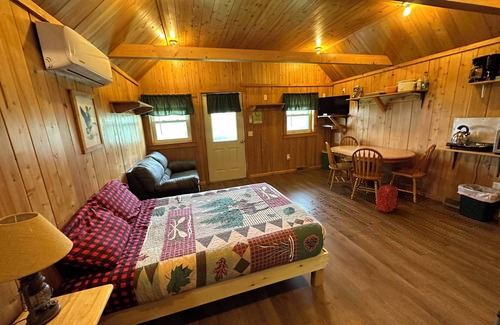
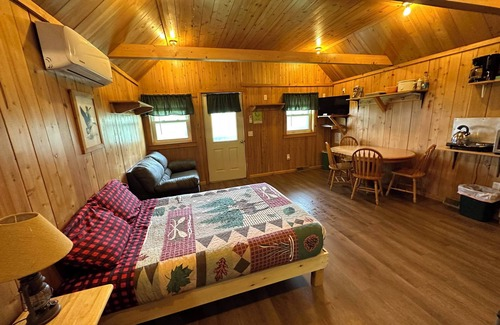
- backpack [375,183,403,214]
